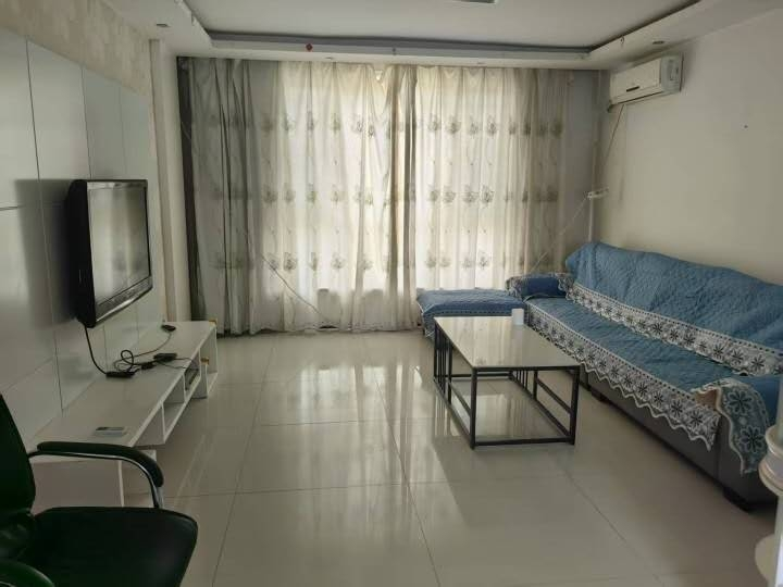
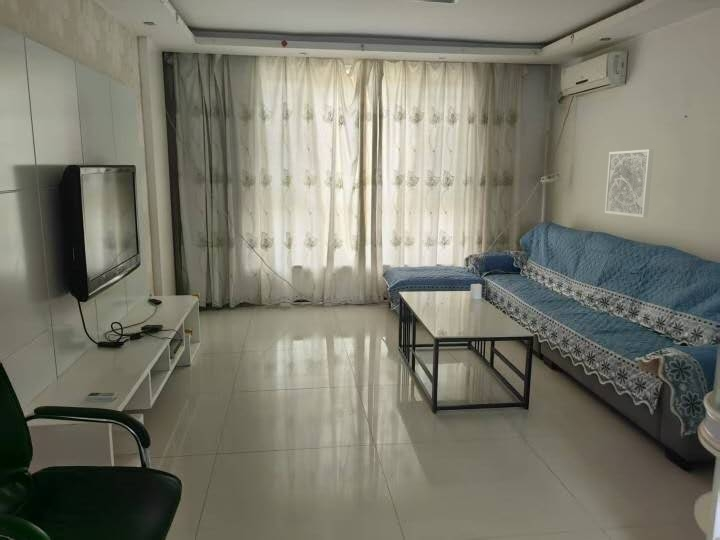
+ wall art [604,148,655,219]
